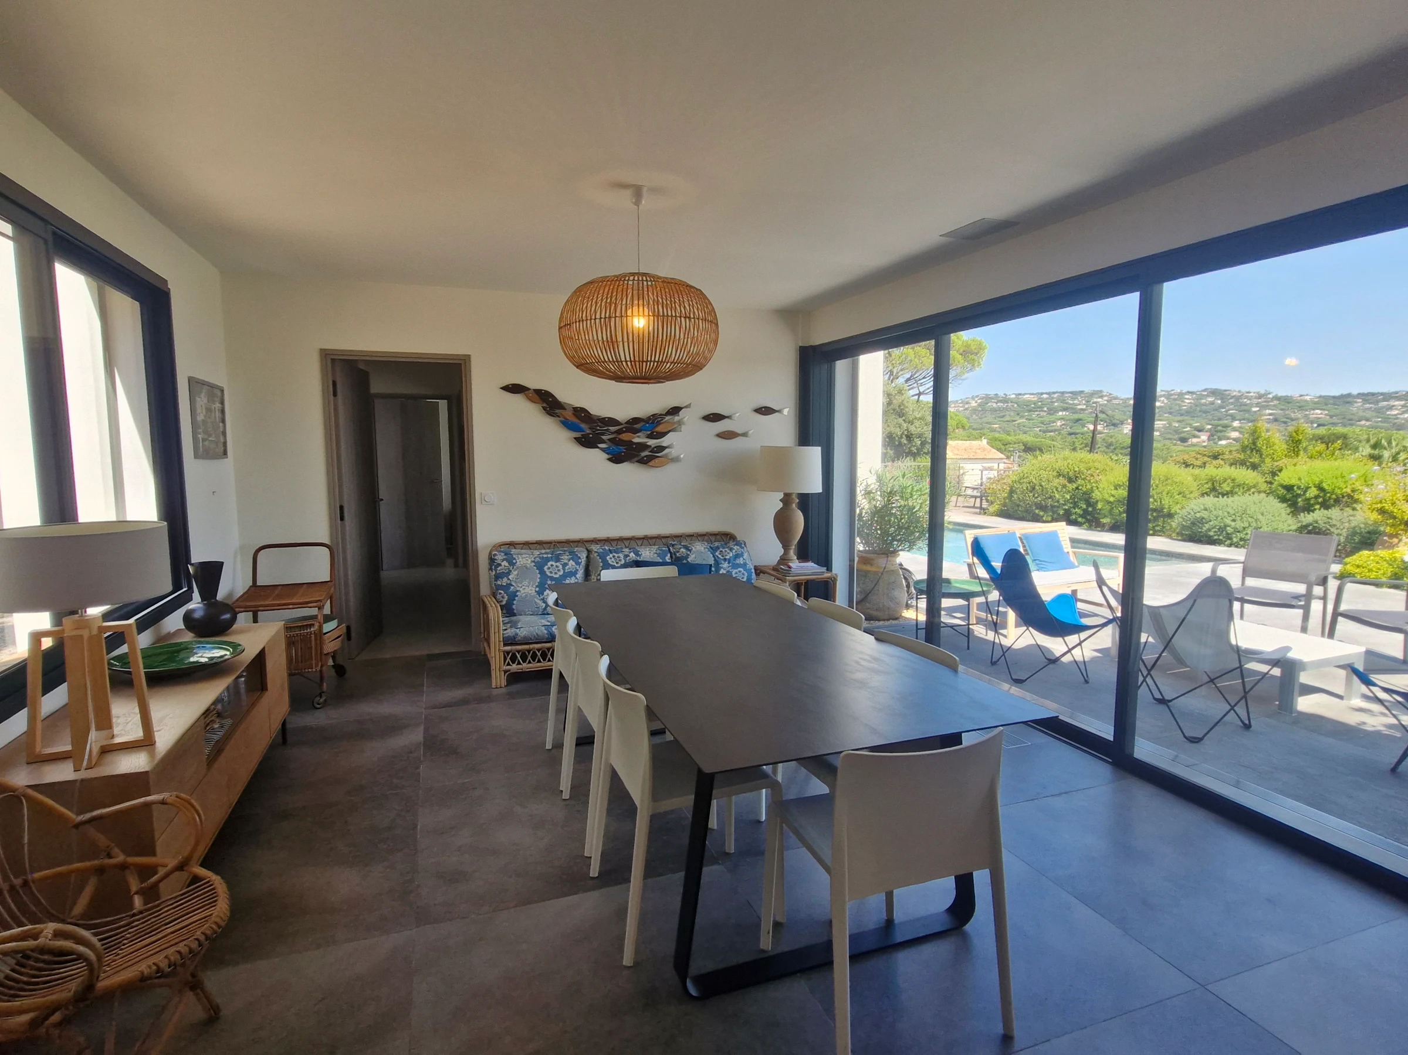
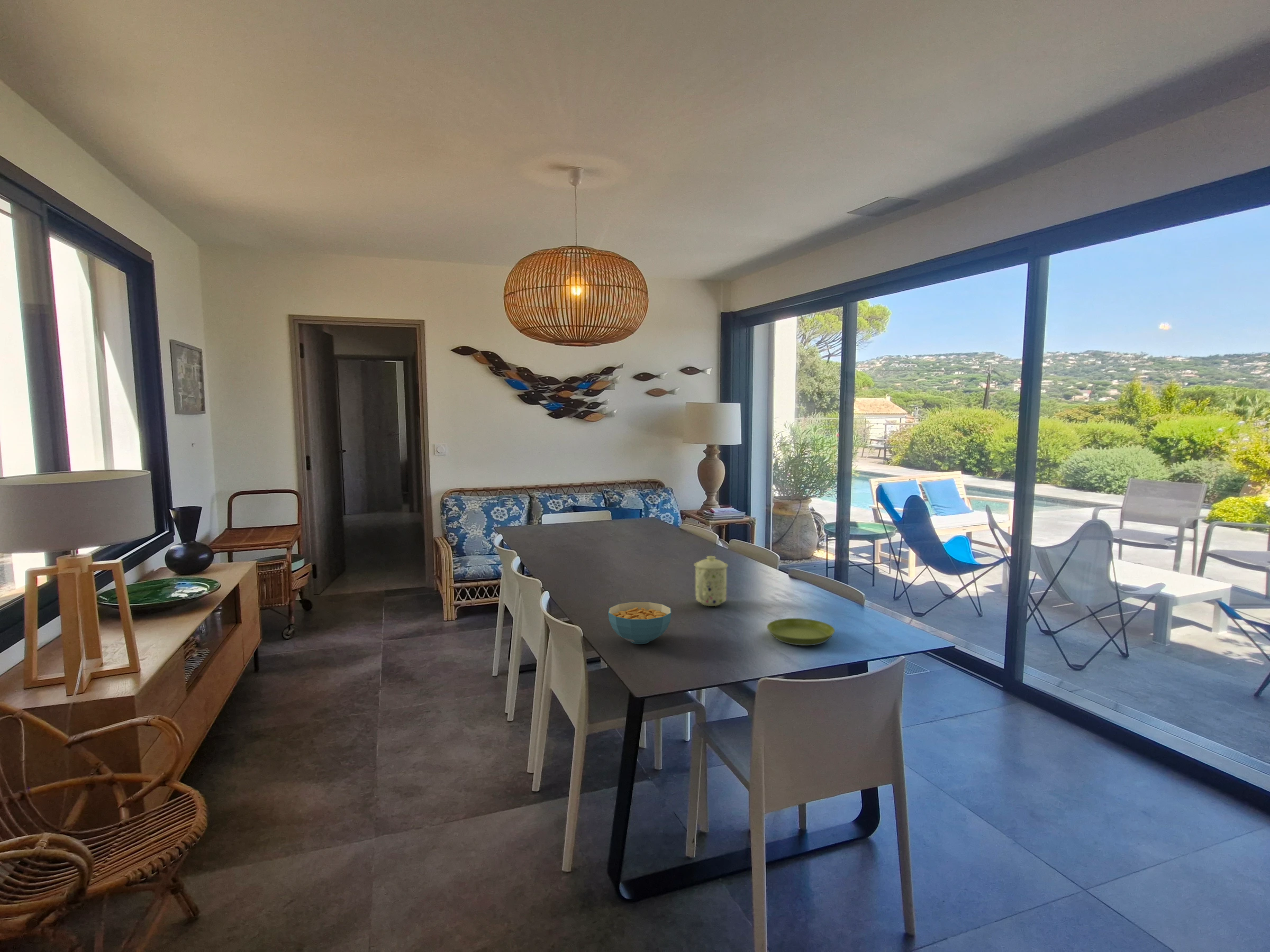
+ saucer [766,618,836,646]
+ cereal bowl [607,601,672,645]
+ mug [694,555,728,607]
